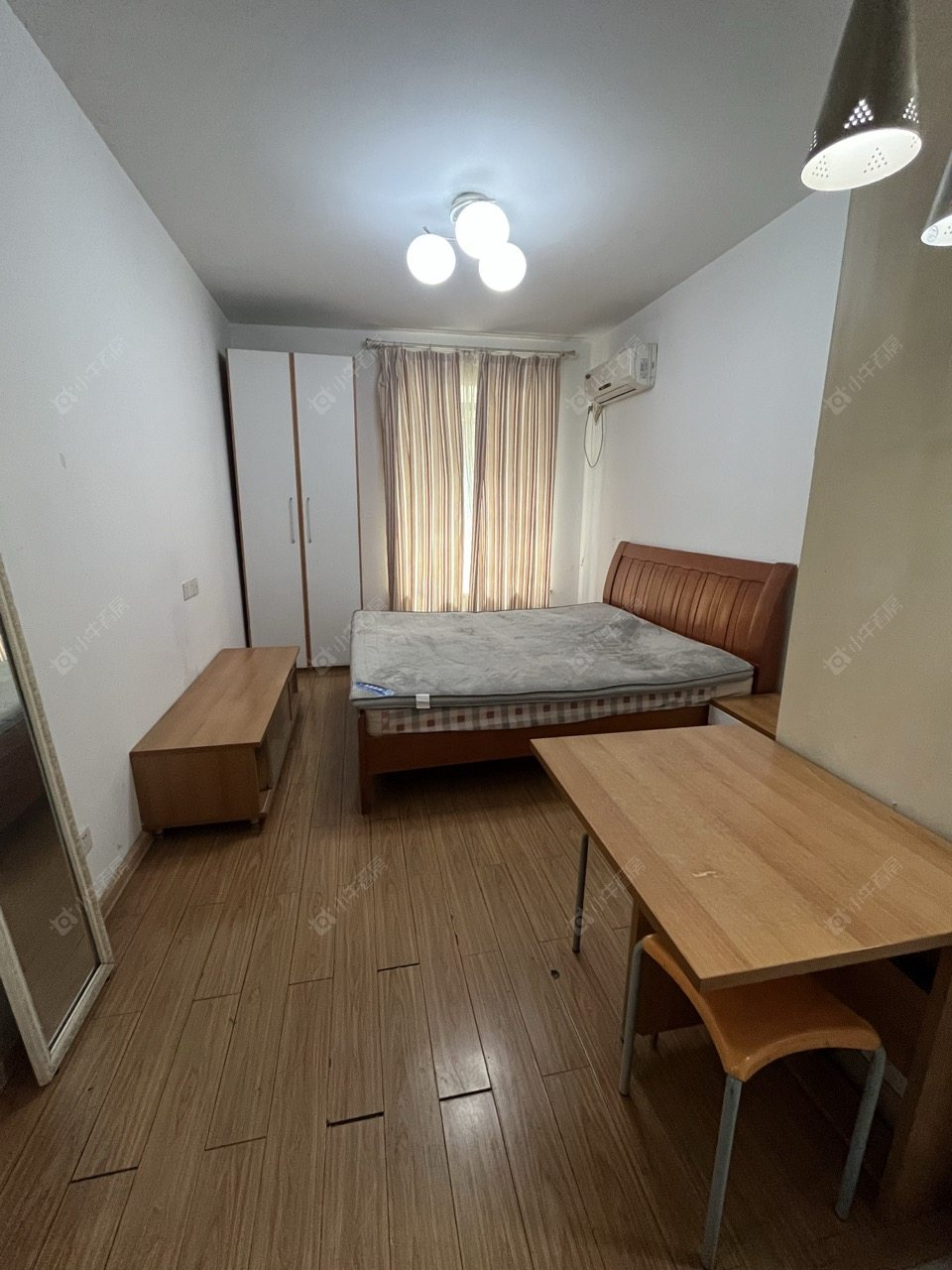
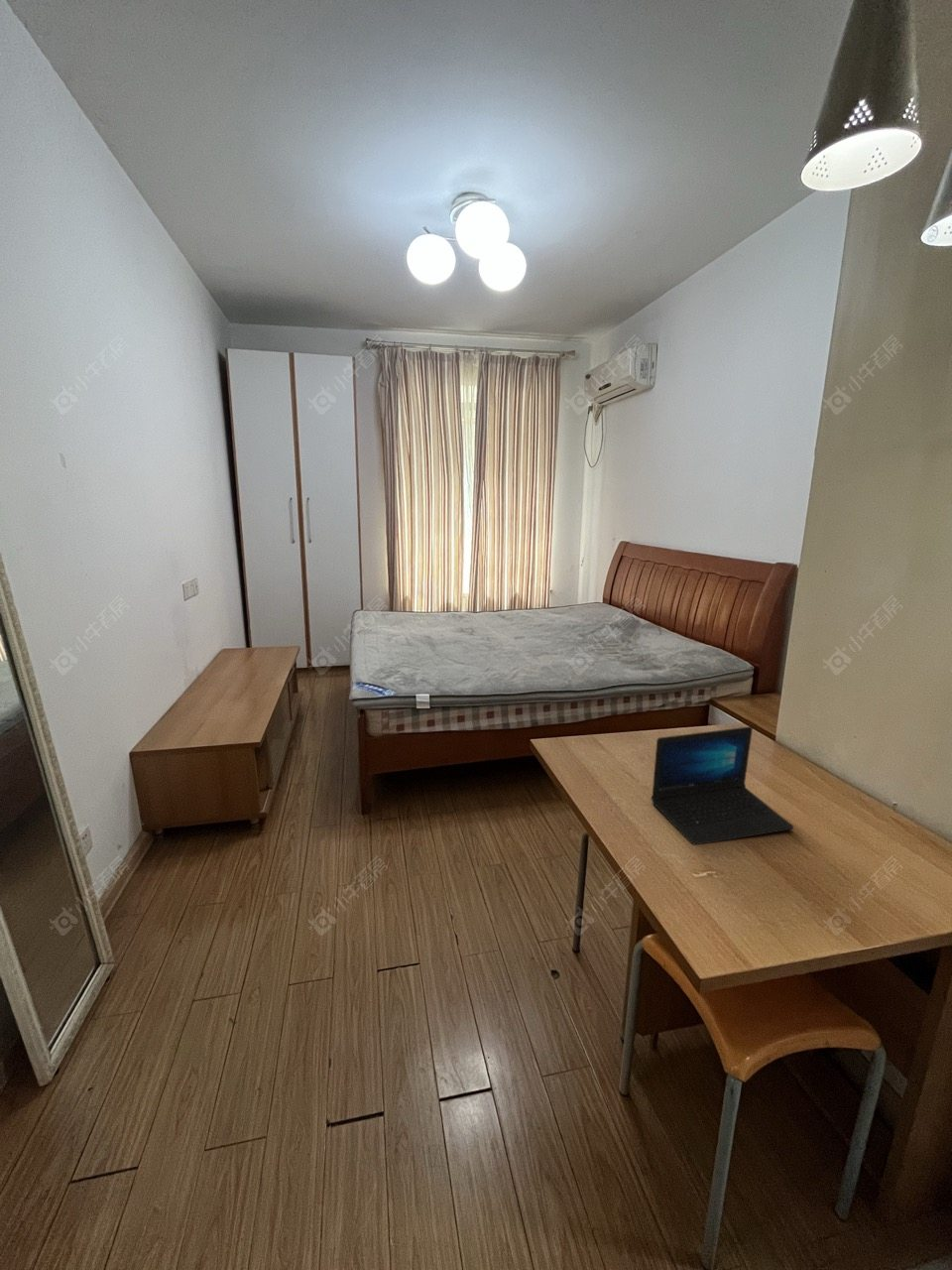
+ laptop [651,725,795,846]
